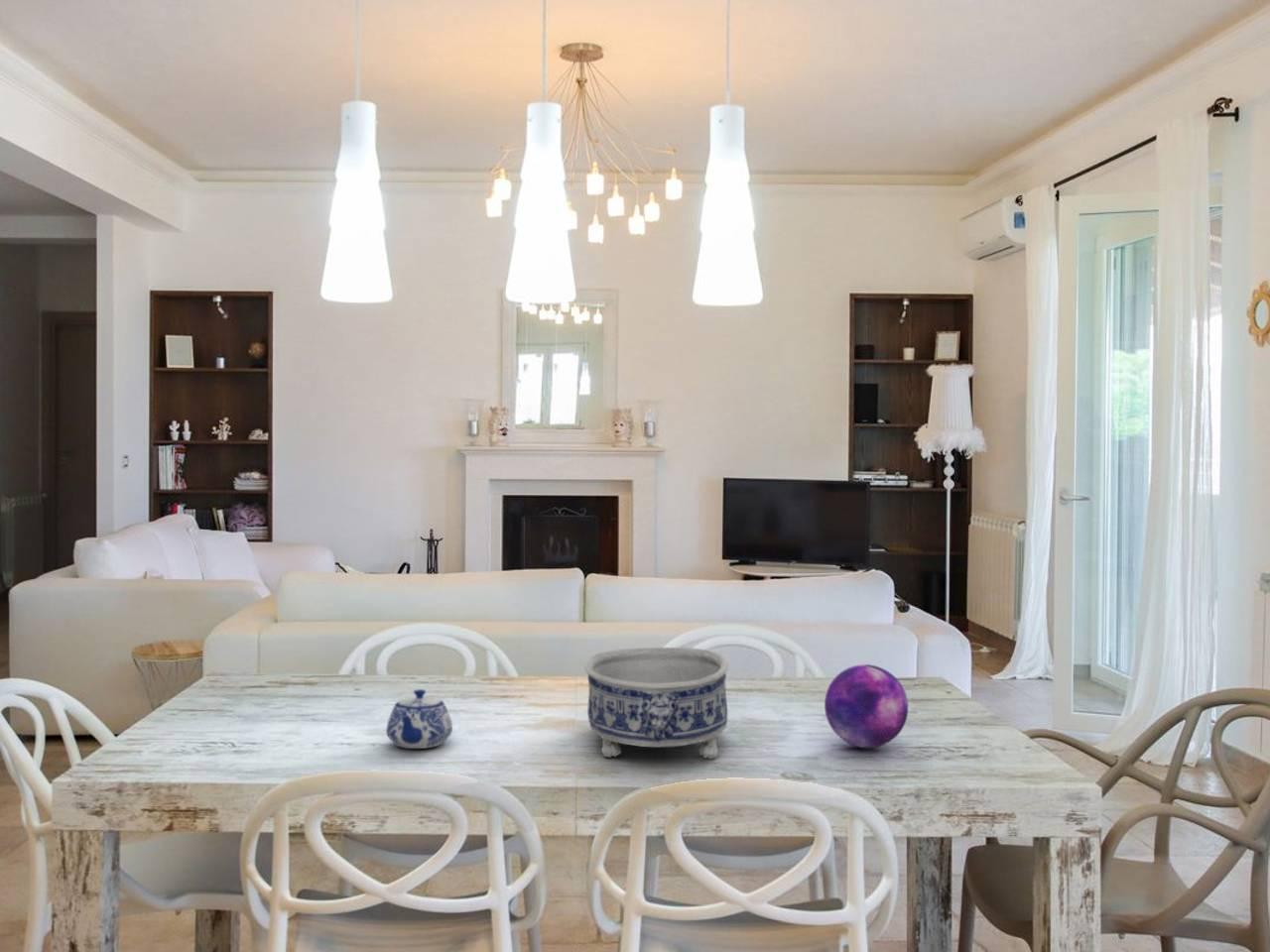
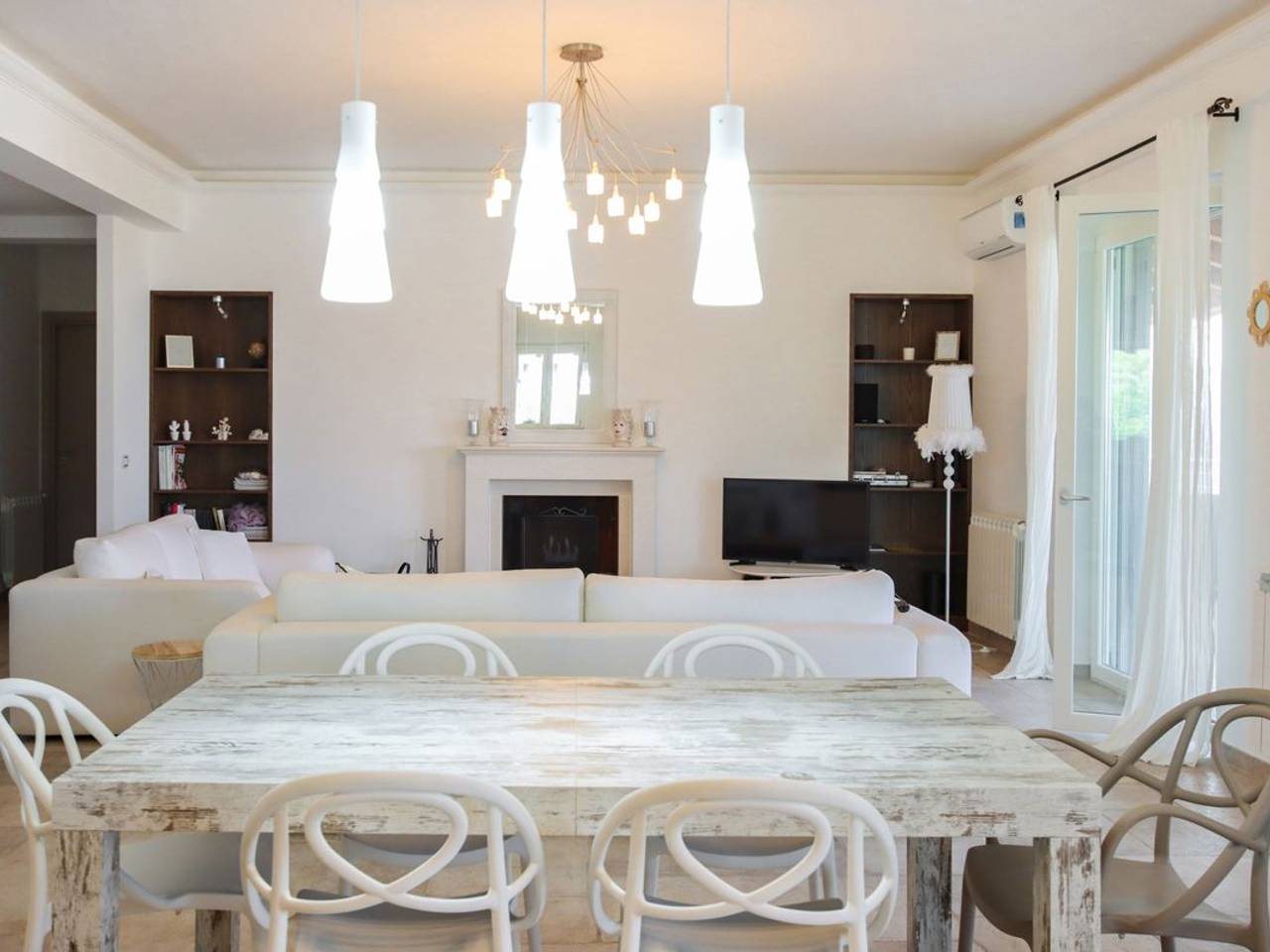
- teapot [385,688,453,750]
- decorative orb [824,663,909,749]
- decorative bowl [583,647,729,760]
